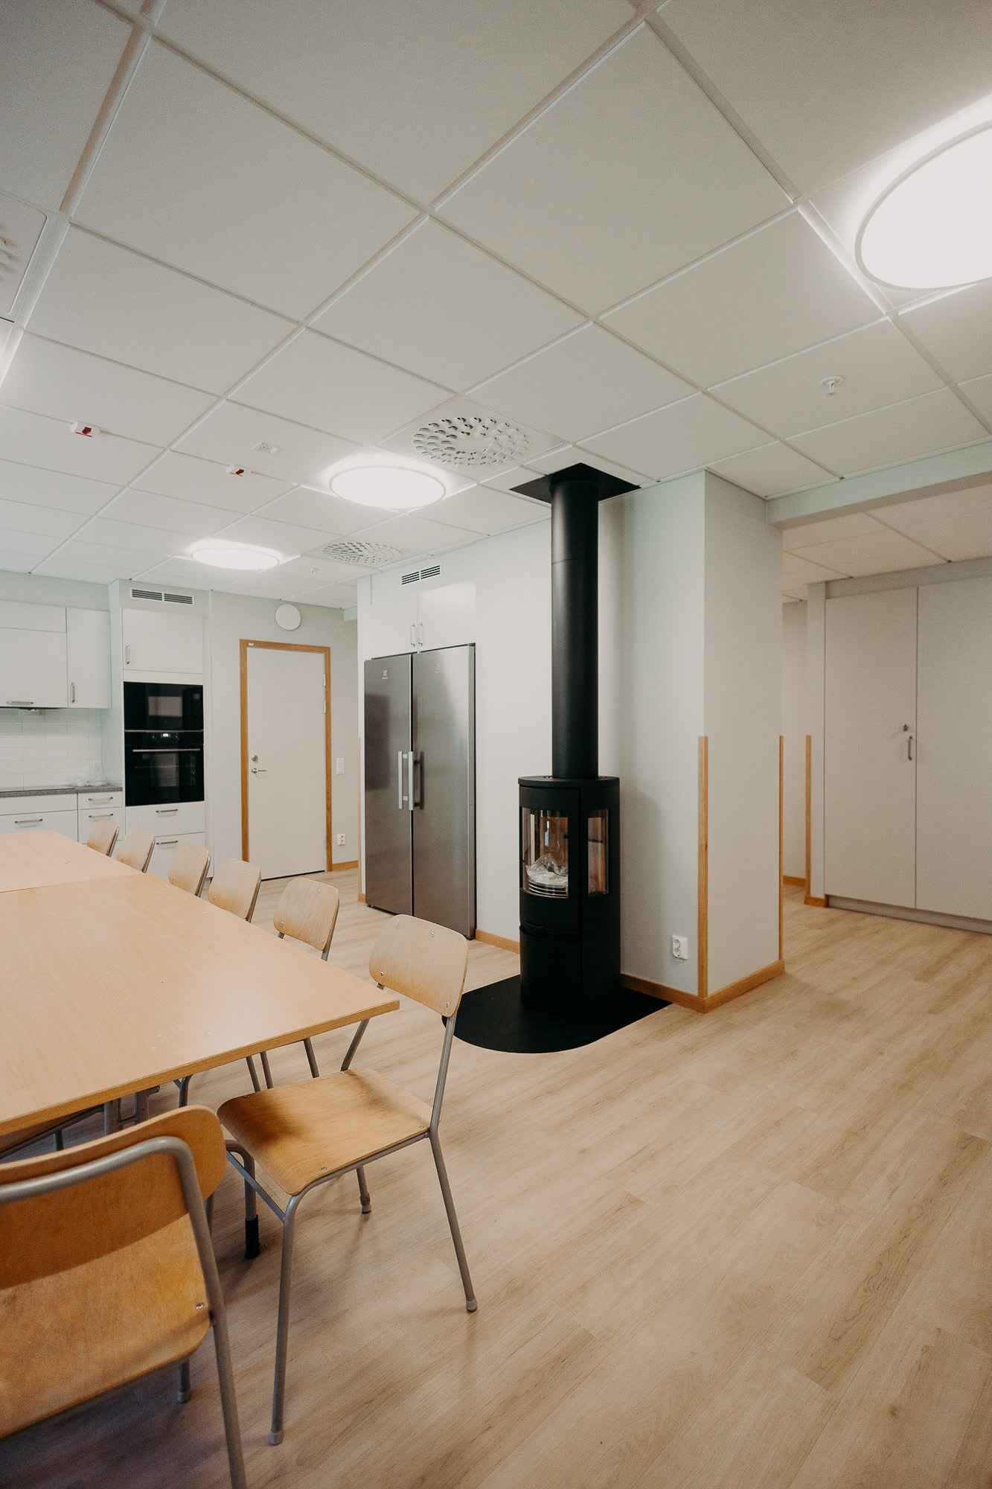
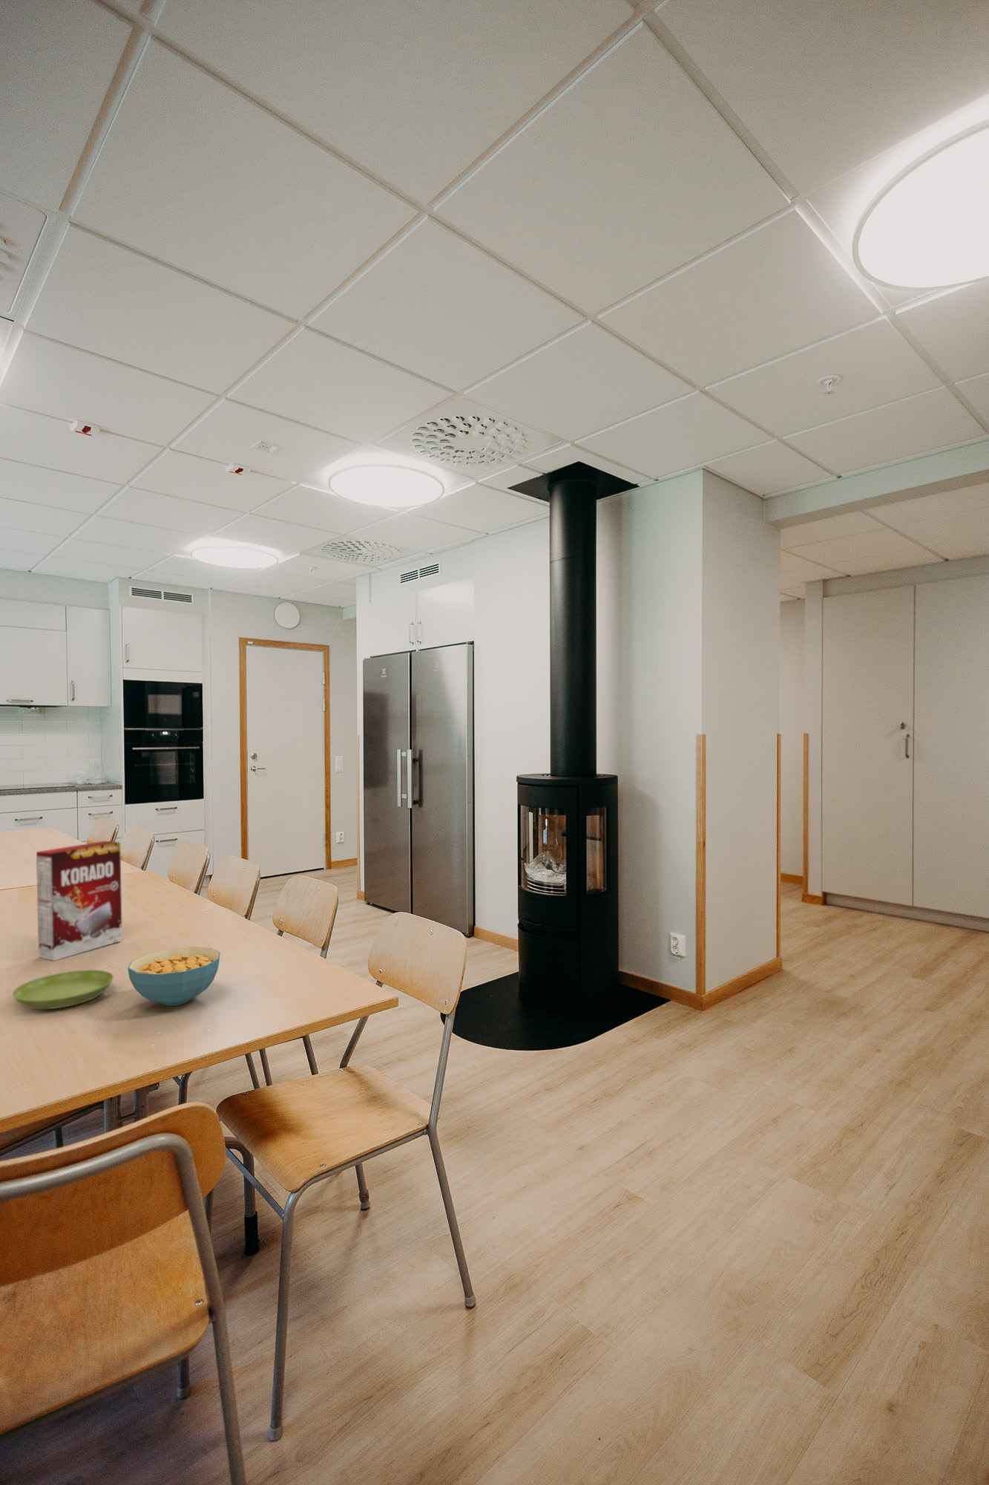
+ saucer [12,969,115,1010]
+ cereal bowl [127,946,221,1007]
+ cereal box [35,840,124,962]
